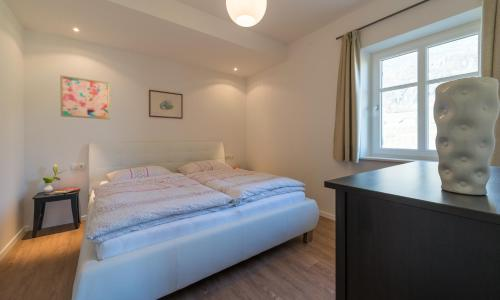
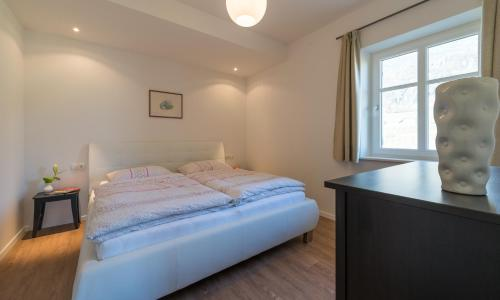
- wall art [59,74,111,120]
